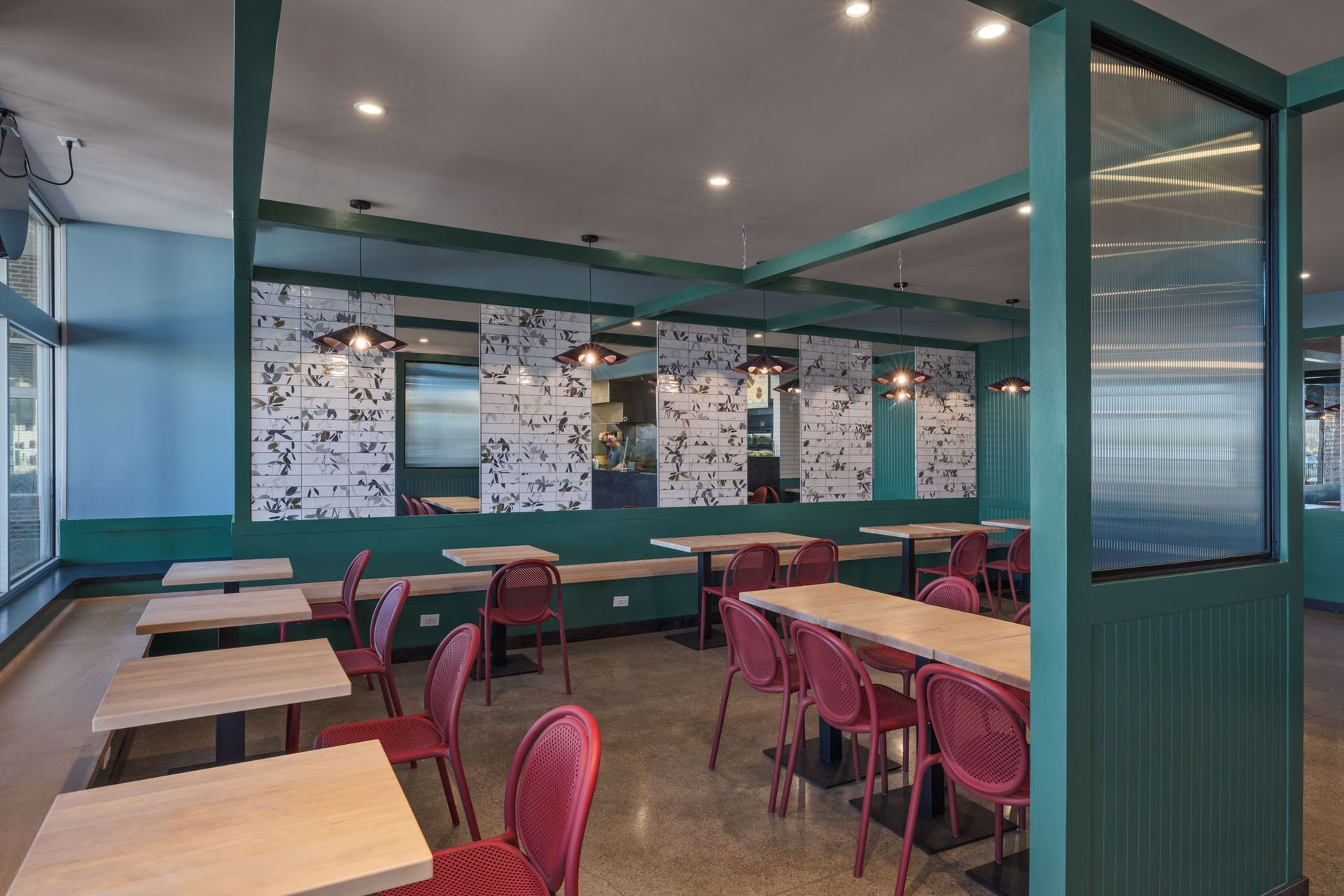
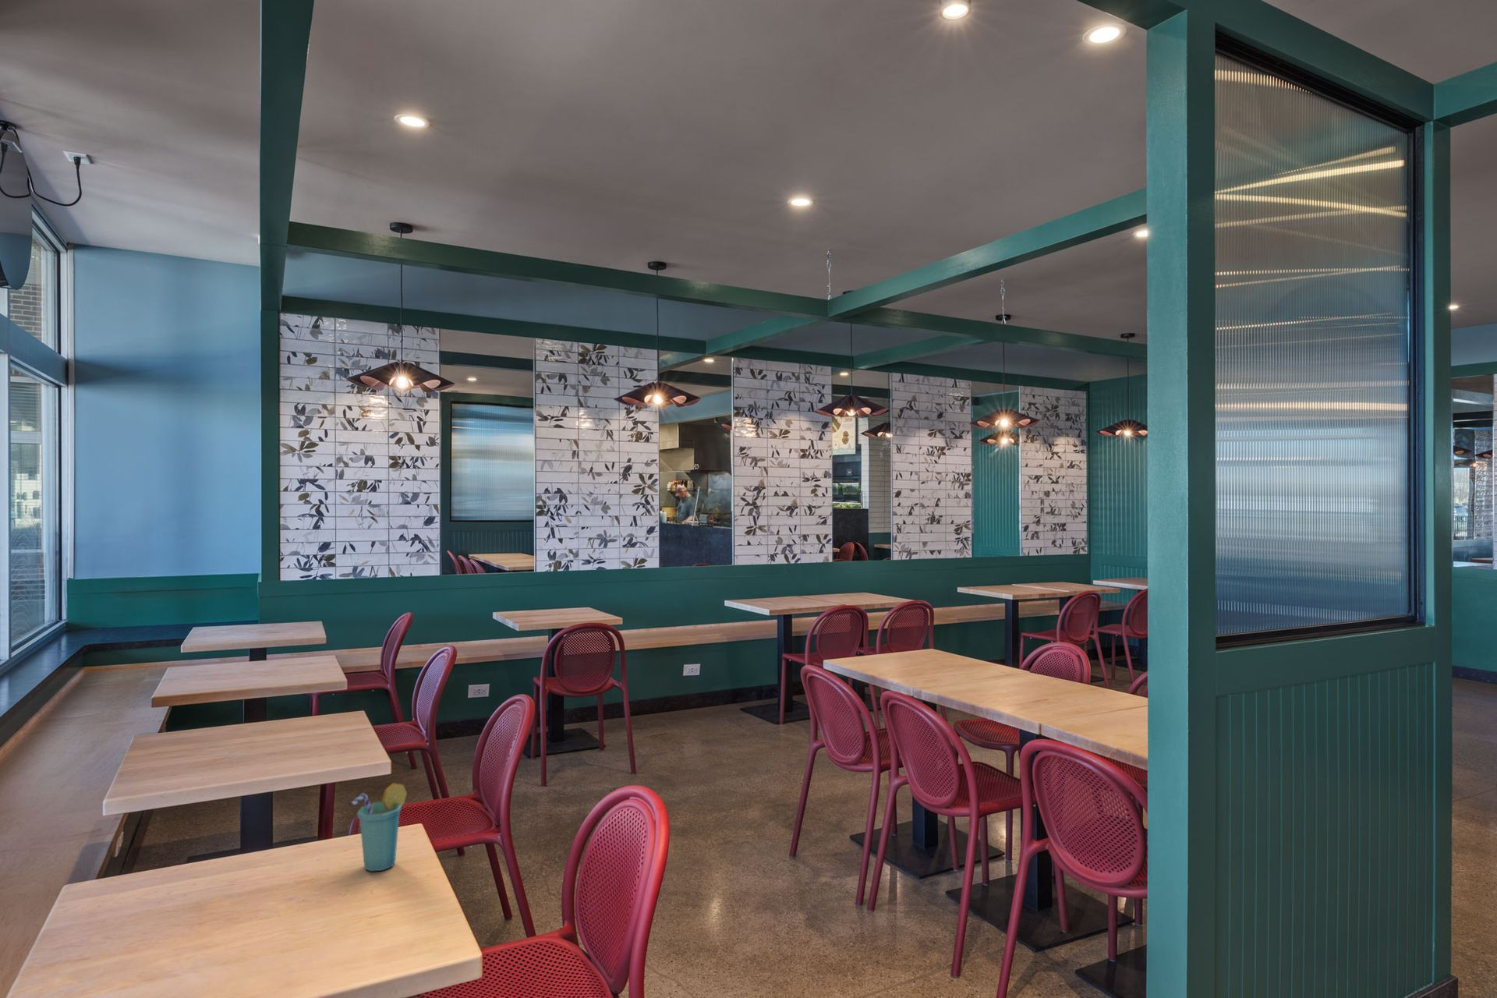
+ cup [350,782,408,872]
